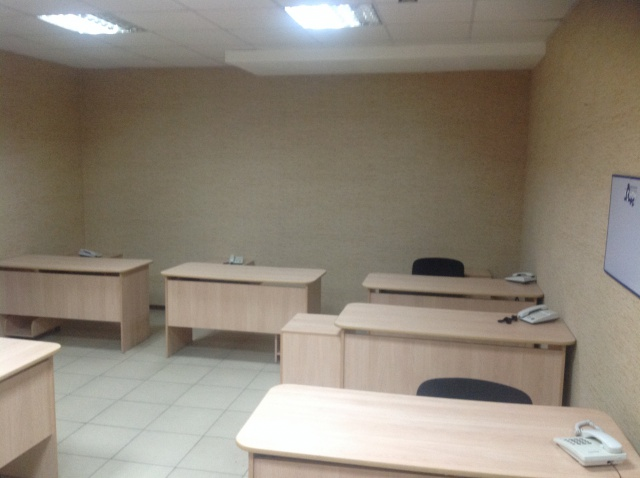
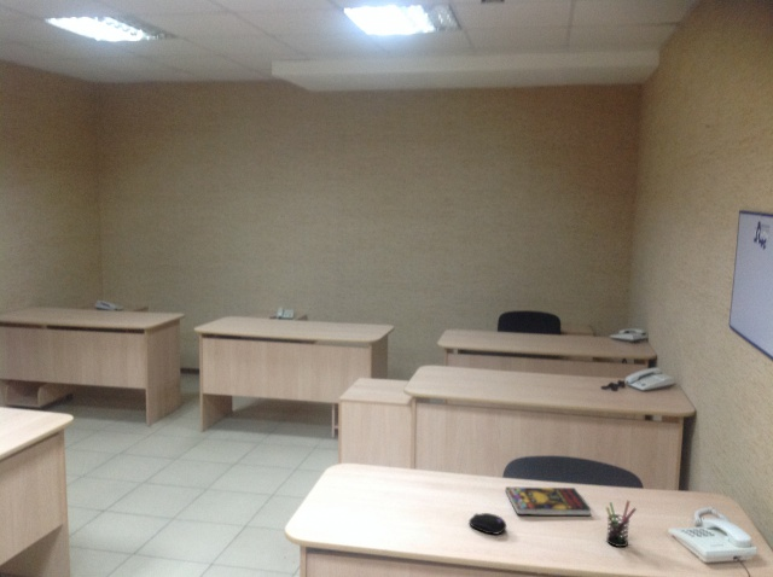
+ computer mouse [467,512,507,536]
+ book [505,485,592,517]
+ pen holder [605,500,638,548]
